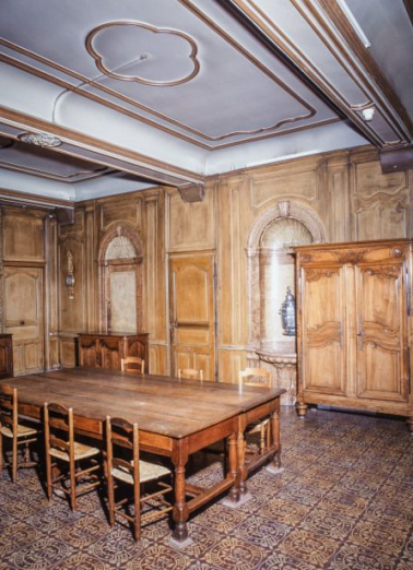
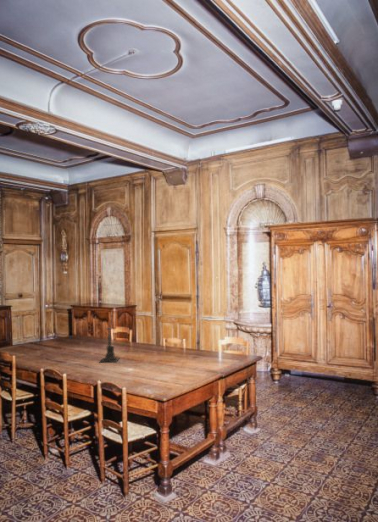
+ candle holder [98,323,120,364]
